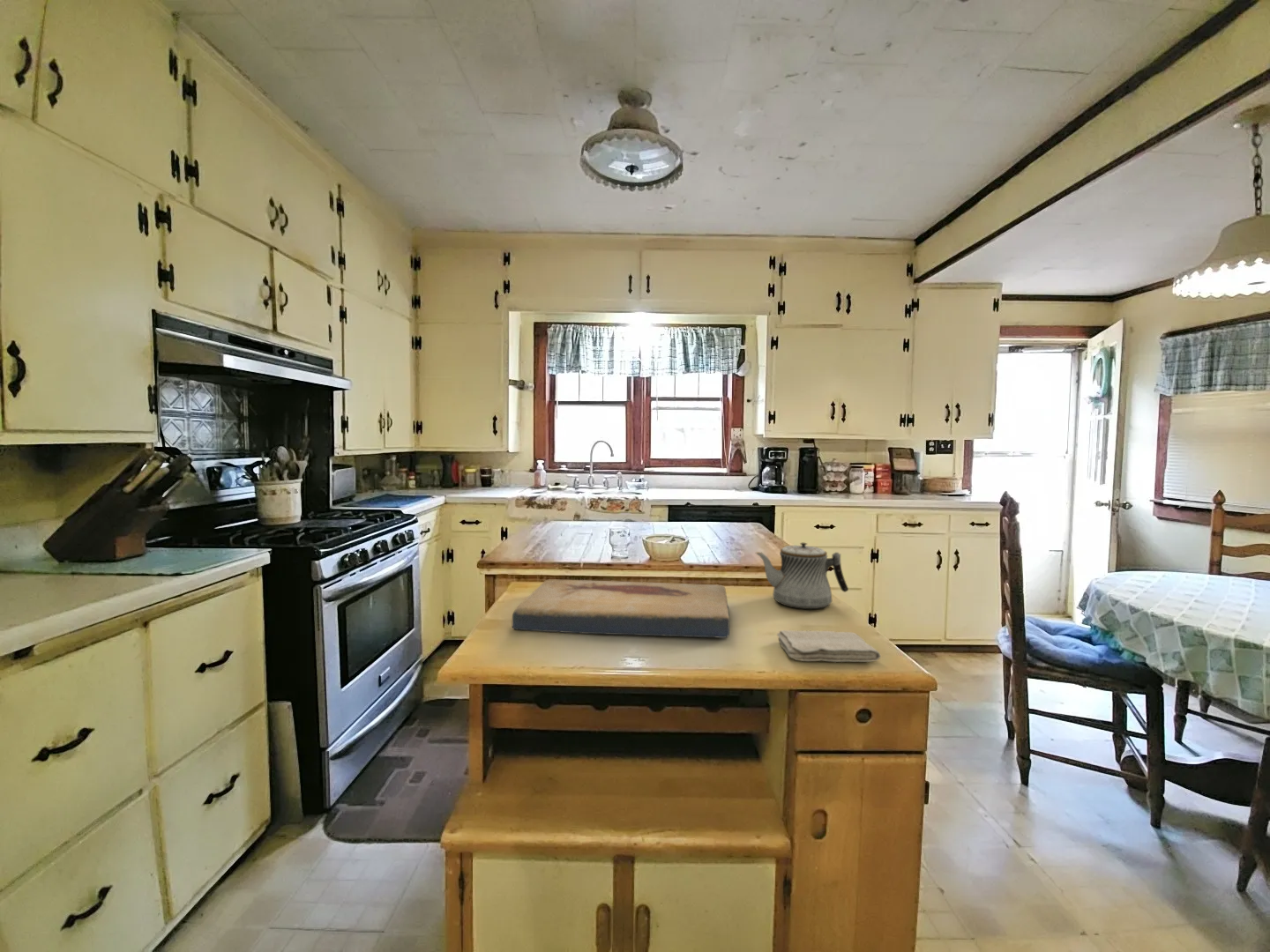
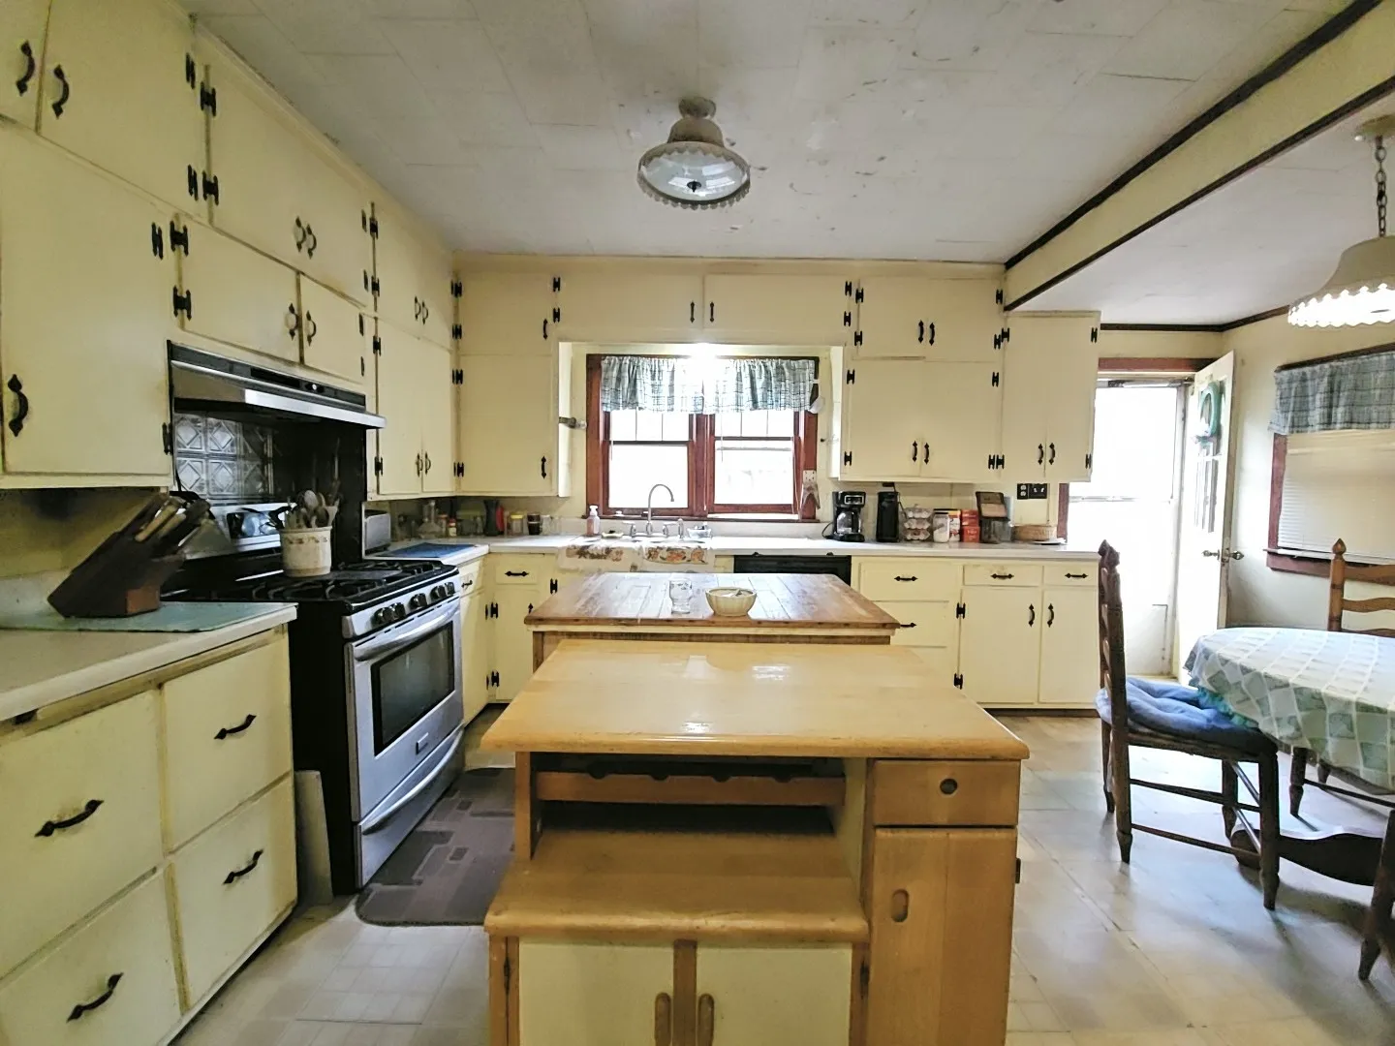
- washcloth [776,629,882,663]
- fish fossil [512,579,730,639]
- teapot [755,542,849,610]
